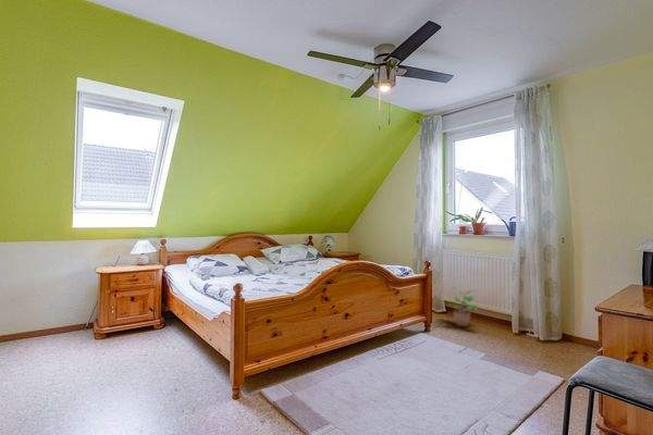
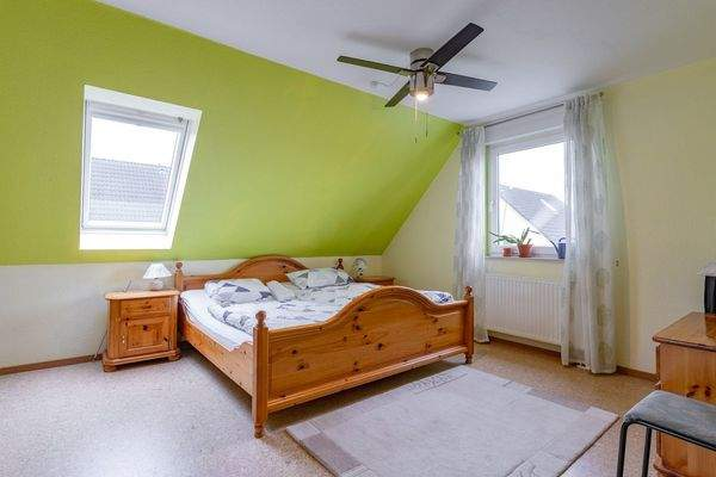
- potted plant [447,286,479,327]
